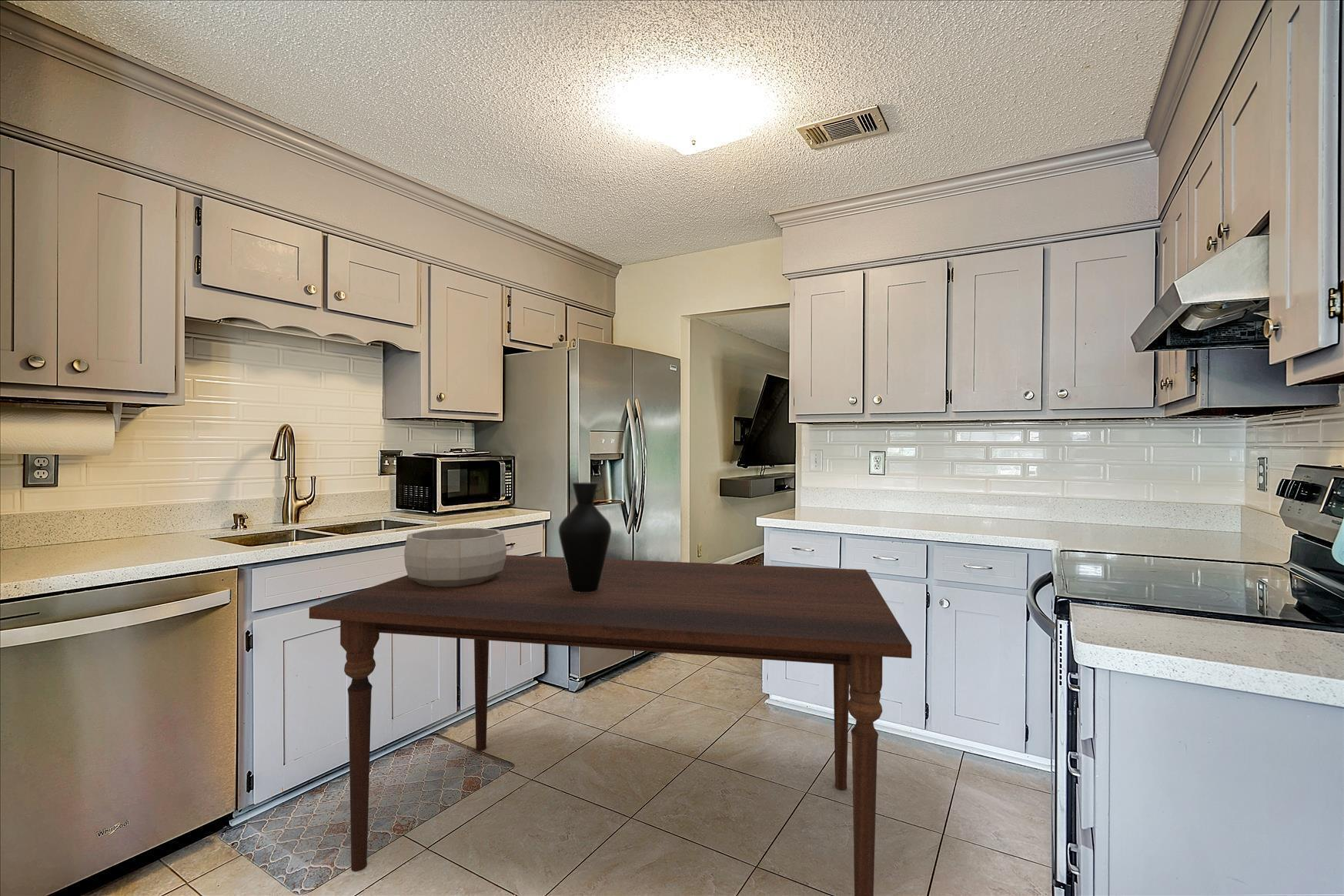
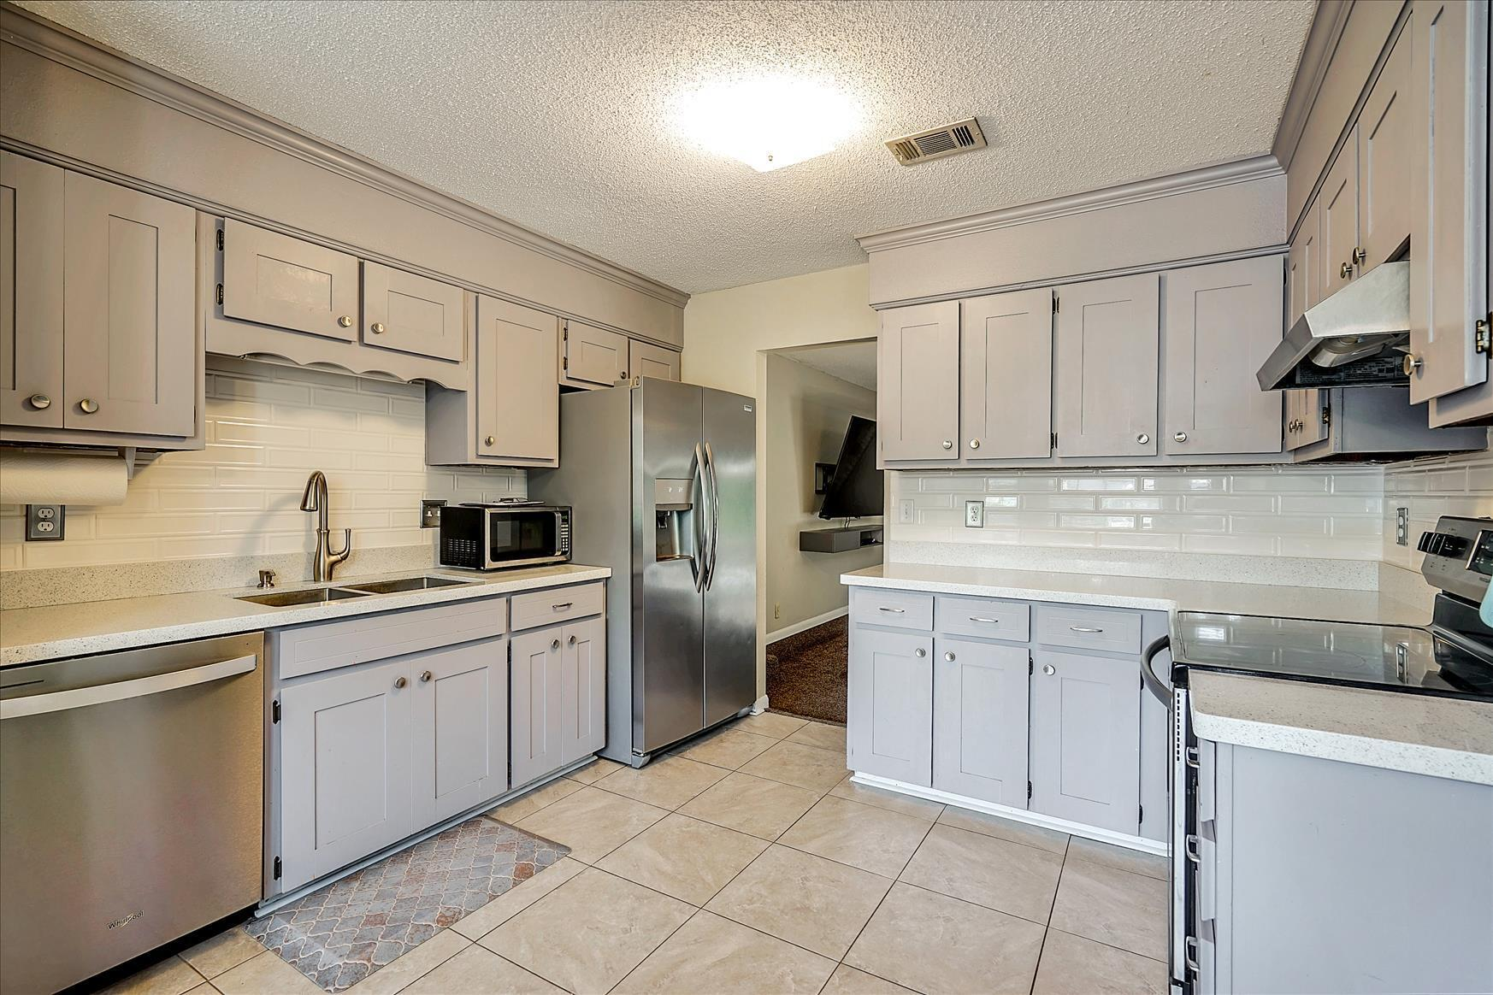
- dining table [309,554,912,896]
- vase [558,482,612,593]
- decorative bowl [403,527,507,587]
